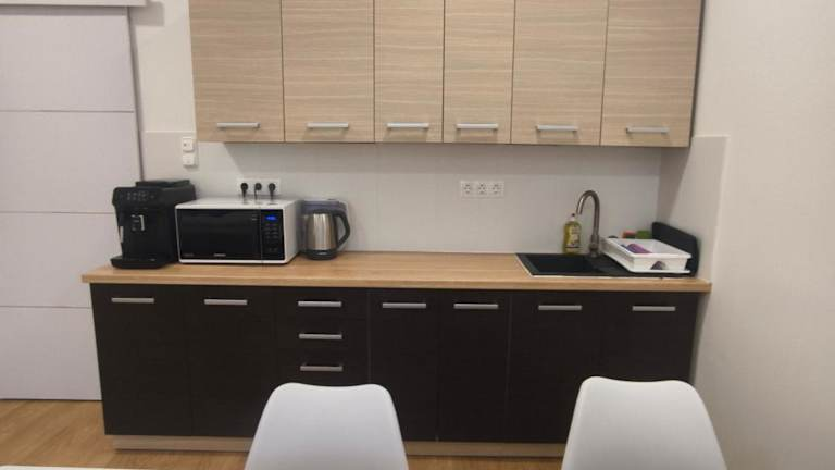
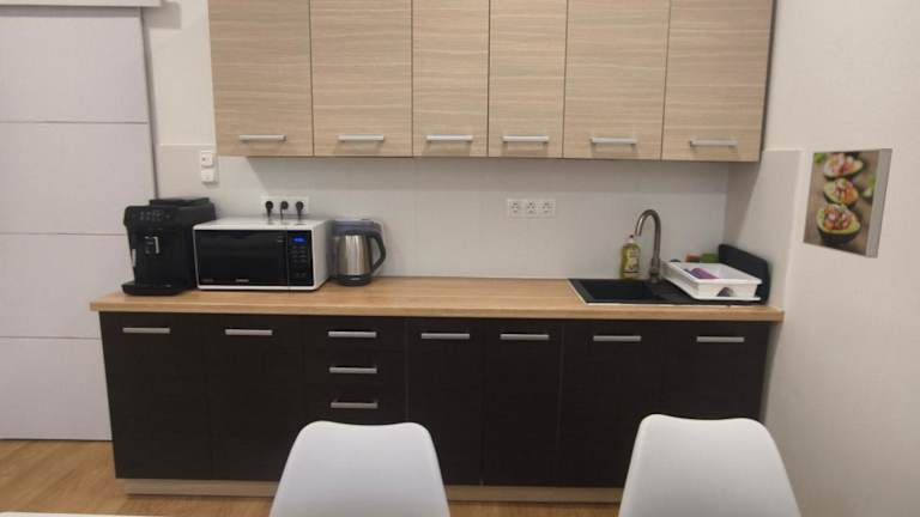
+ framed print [801,147,894,260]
